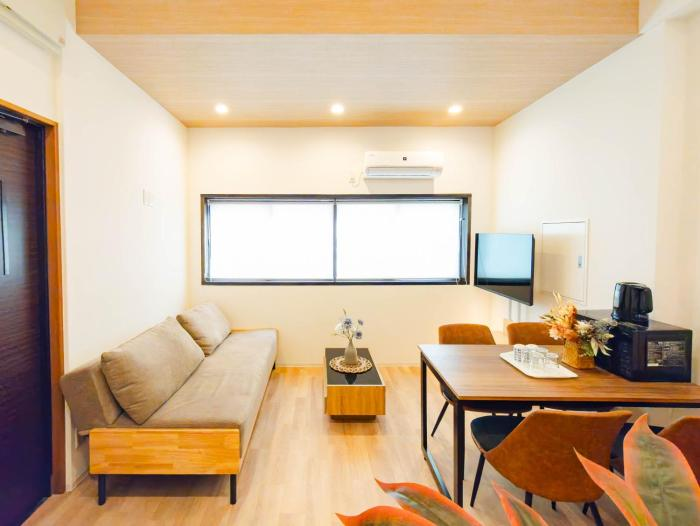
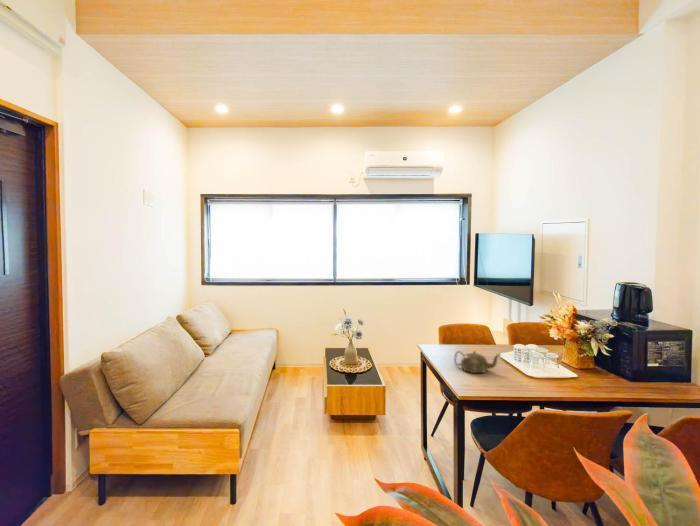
+ teapot [453,350,502,374]
